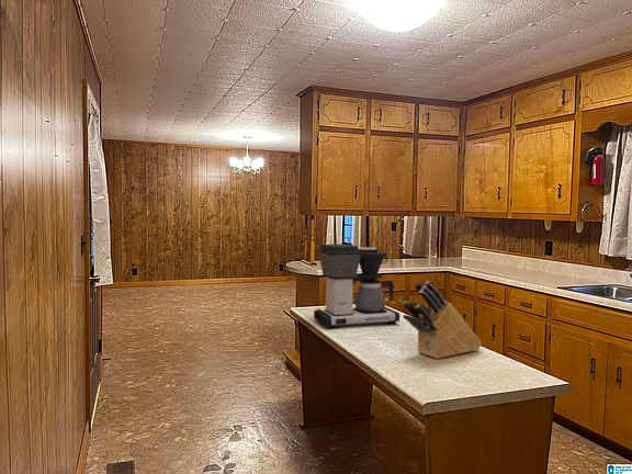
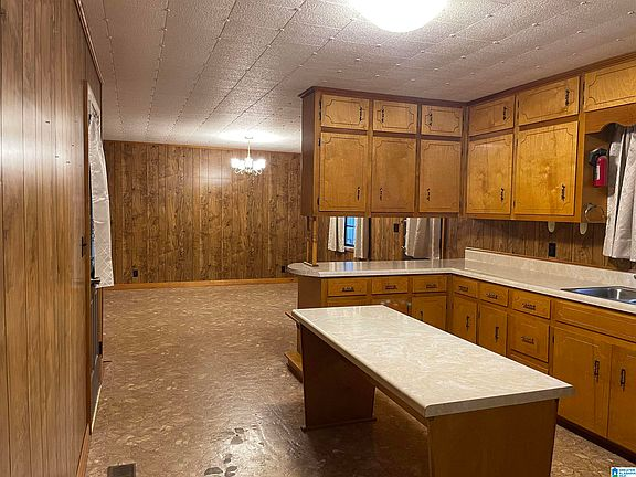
- knife block [402,280,483,360]
- coffee maker [313,244,400,330]
